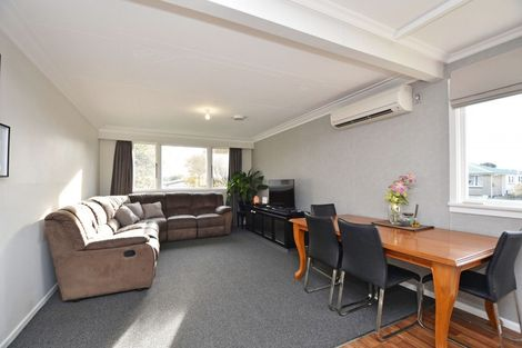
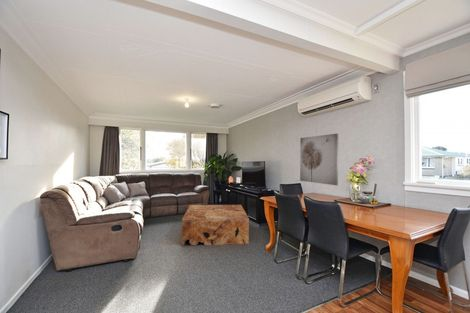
+ coffee table [181,204,250,247]
+ wall art [299,133,339,186]
